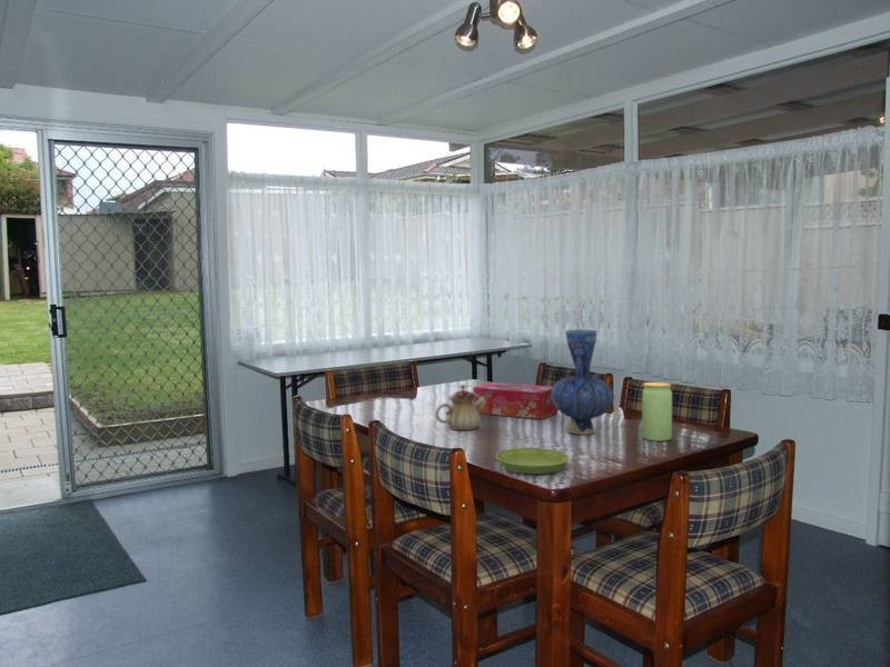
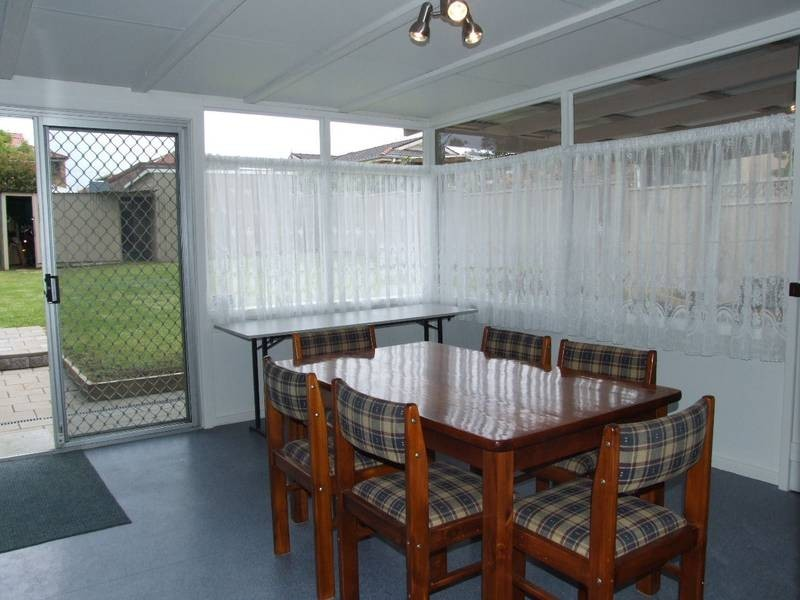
- teapot [434,384,486,431]
- saucer [495,447,571,475]
- tissue box [472,381,560,420]
- jar [641,381,673,442]
- vase [552,328,615,436]
